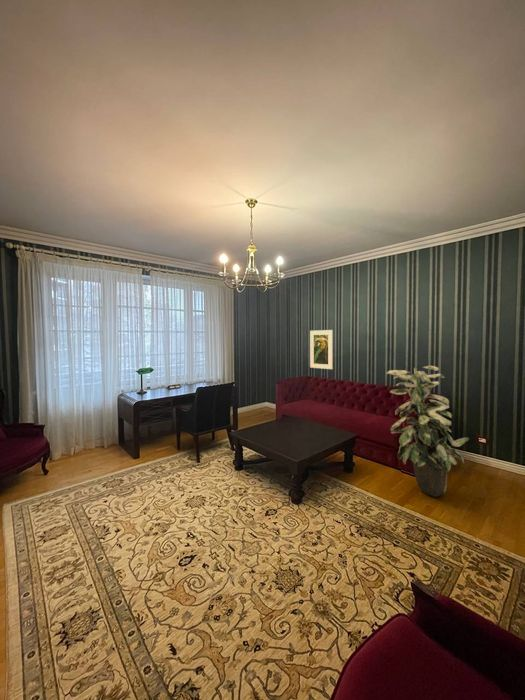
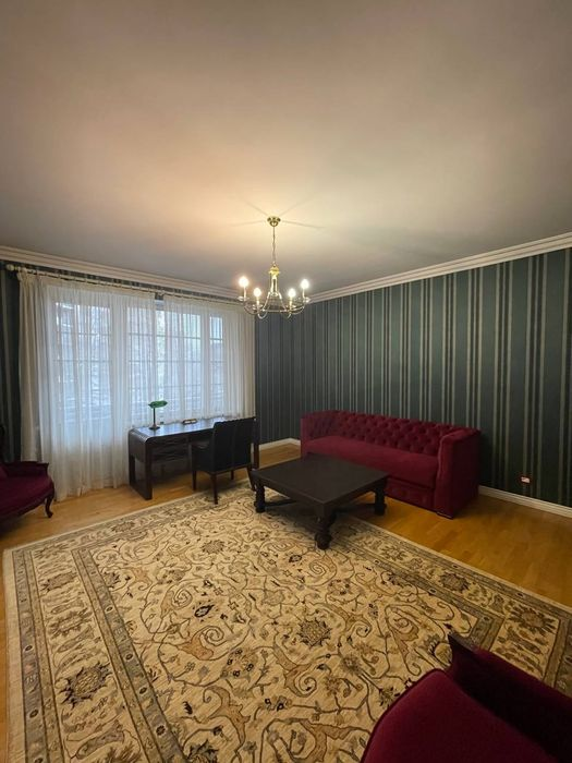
- indoor plant [385,365,470,498]
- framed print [309,329,334,370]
